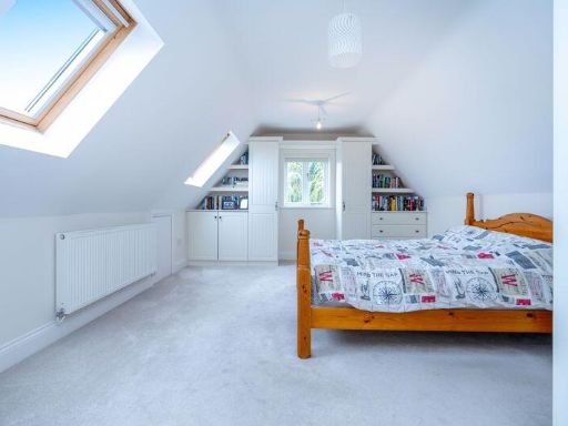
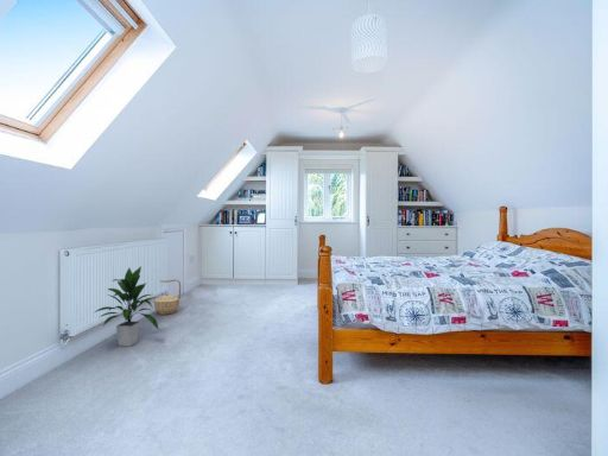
+ indoor plant [94,265,159,348]
+ basket [152,278,182,316]
